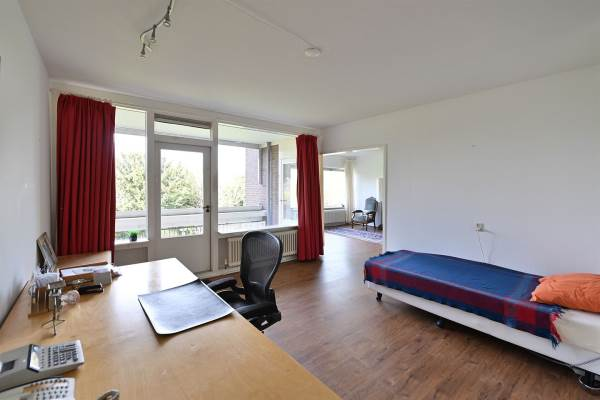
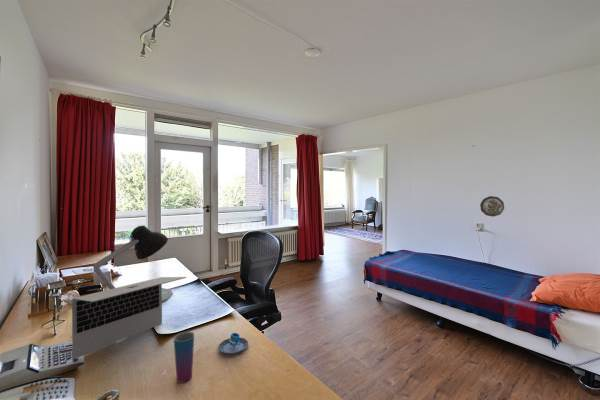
+ laptop [71,276,187,360]
+ decorative plate [479,195,505,218]
+ mug [217,332,249,355]
+ desk lamp [92,225,174,303]
+ cup [173,331,195,384]
